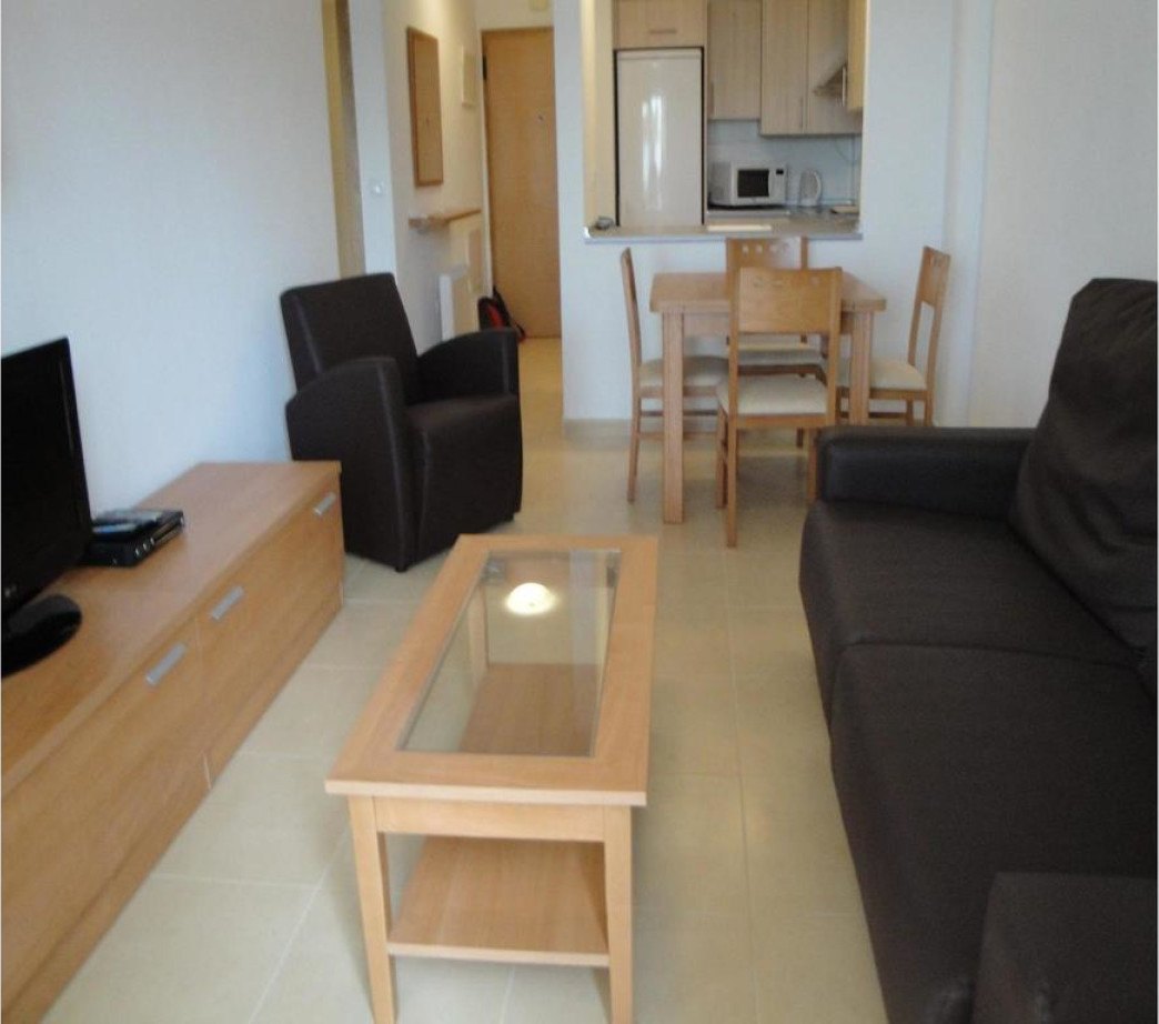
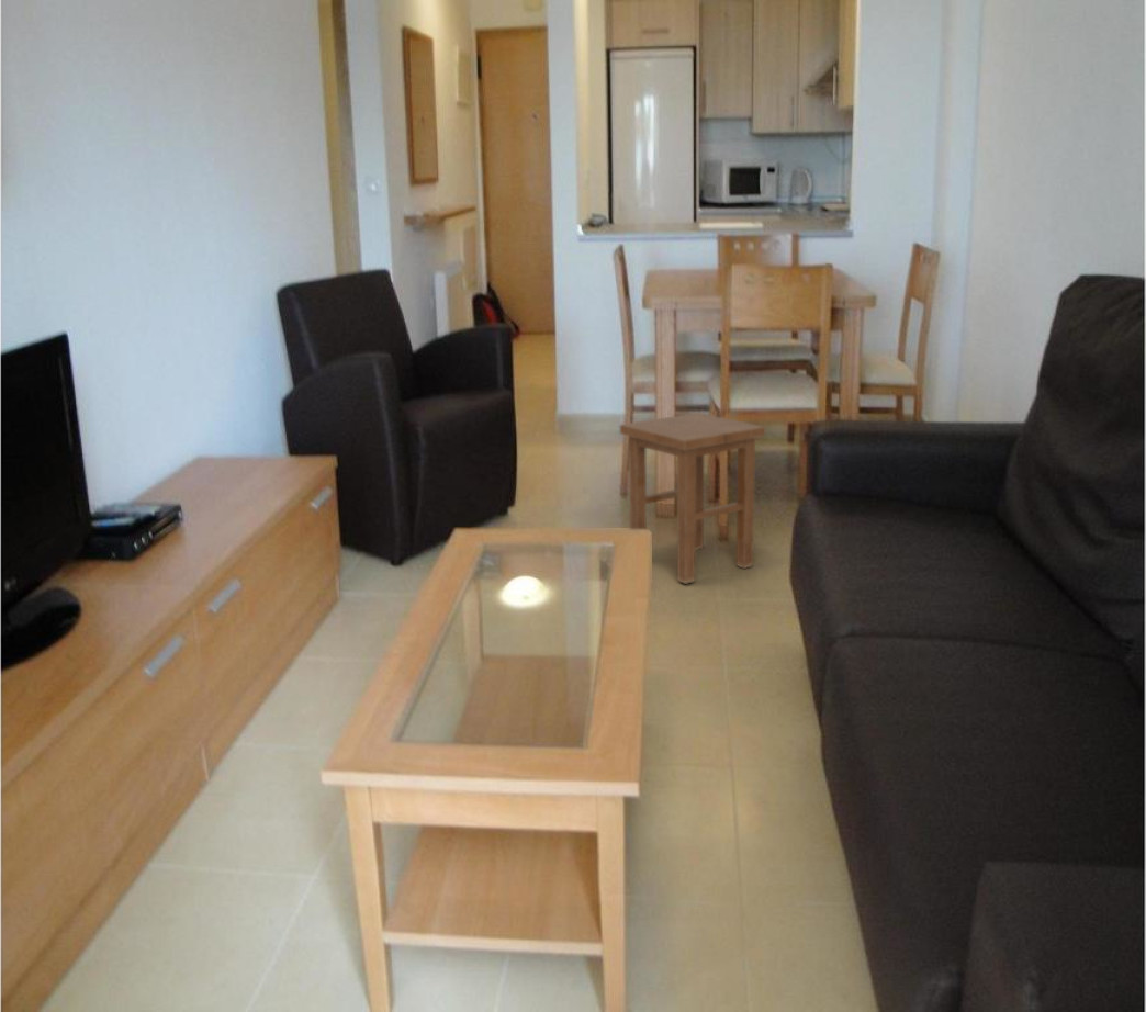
+ stool [619,412,766,585]
